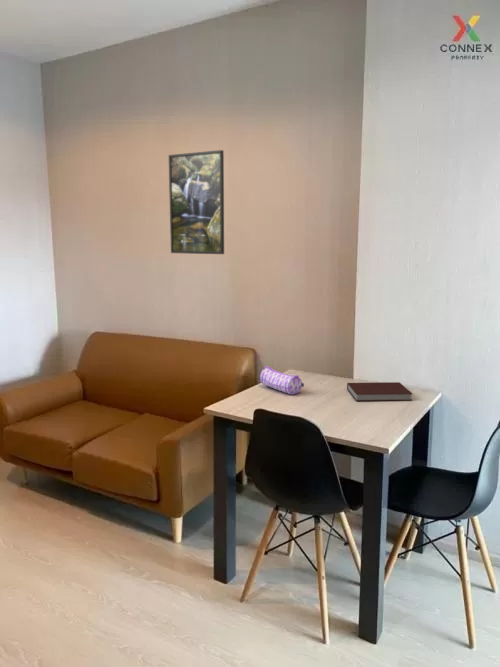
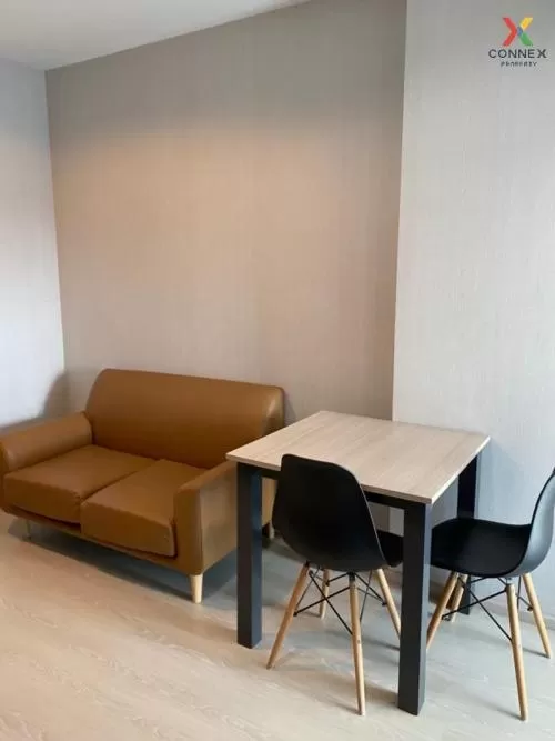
- notebook [346,381,413,402]
- pencil case [259,365,305,396]
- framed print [168,149,225,255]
